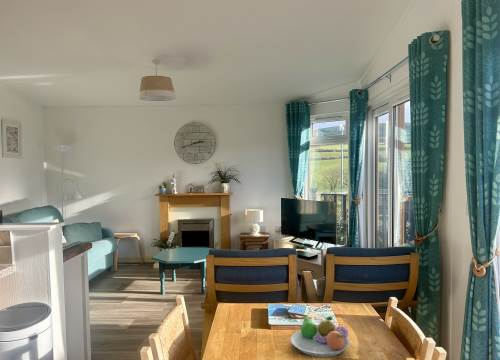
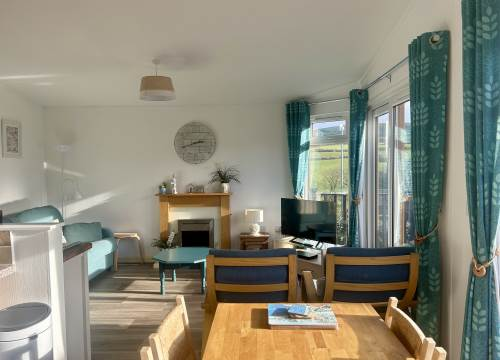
- fruit bowl [289,315,351,358]
